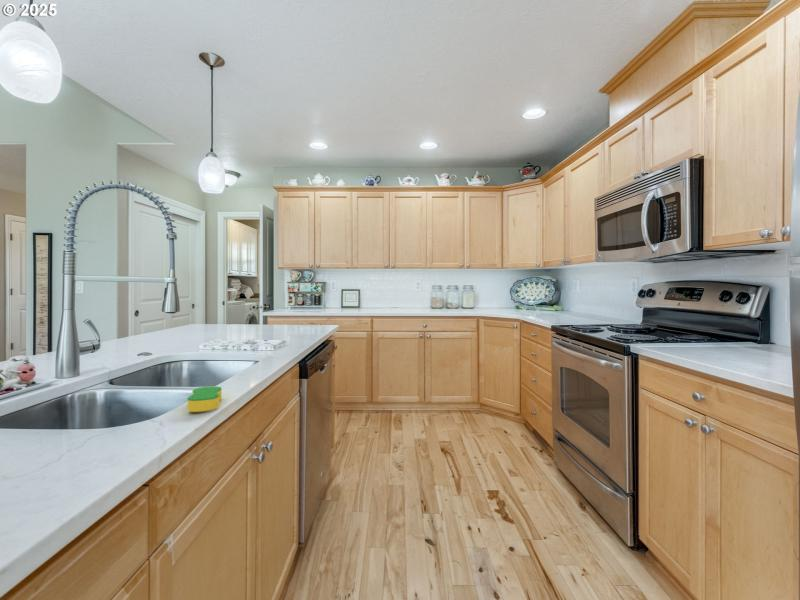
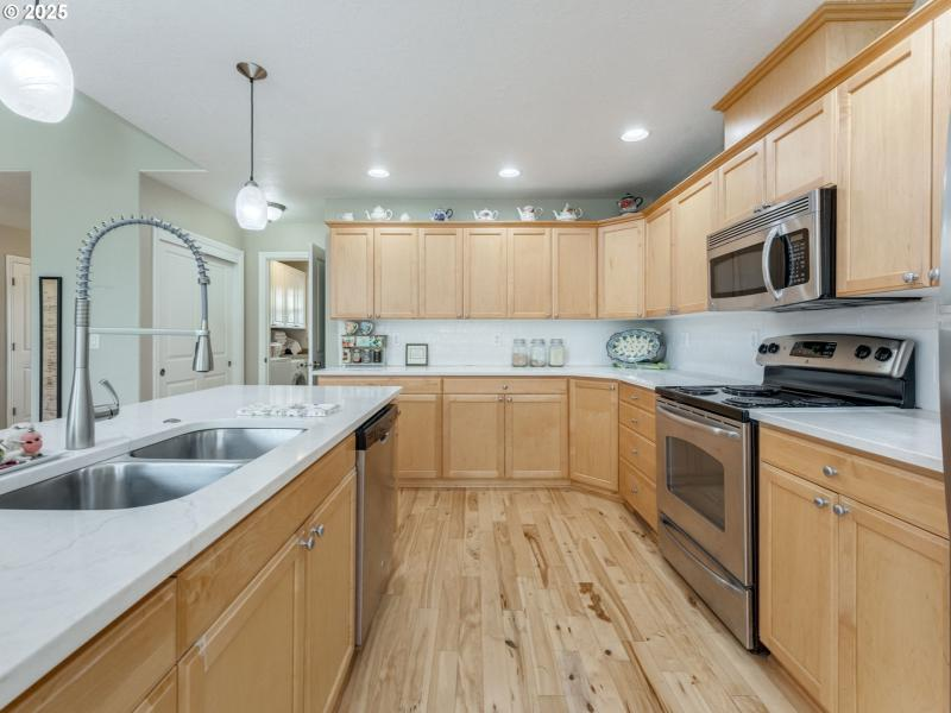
- sponge [187,386,222,413]
